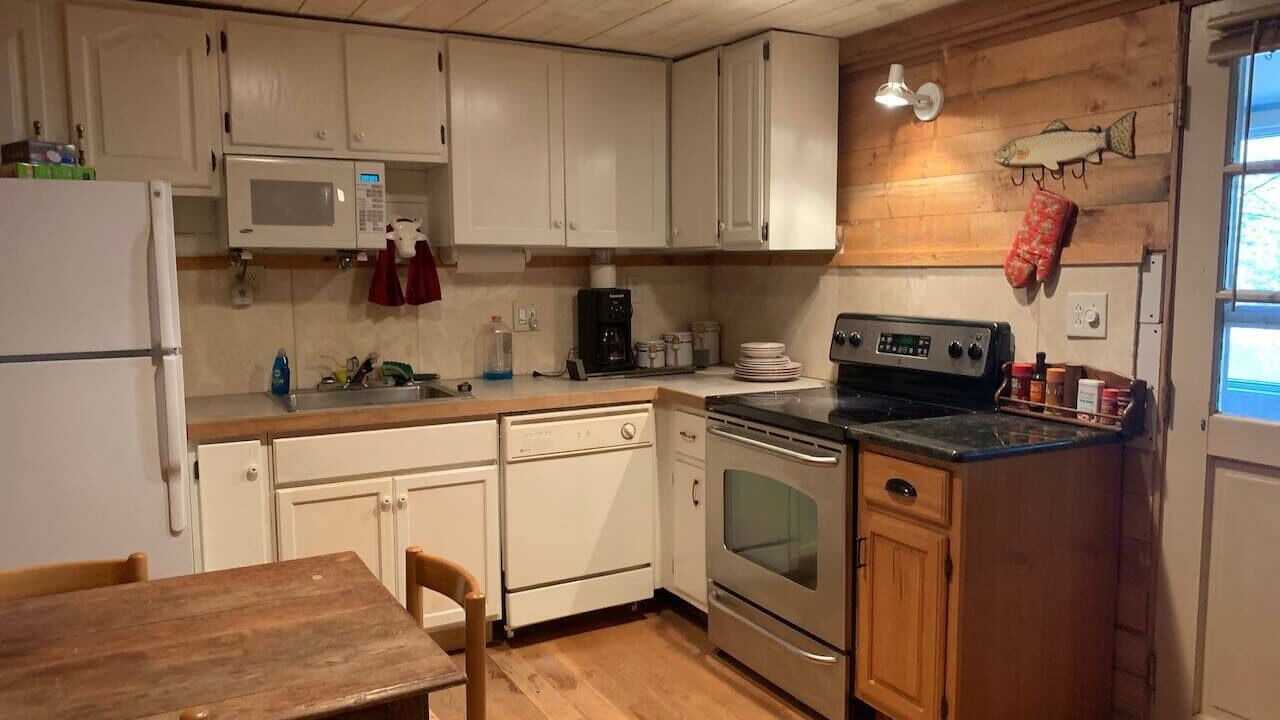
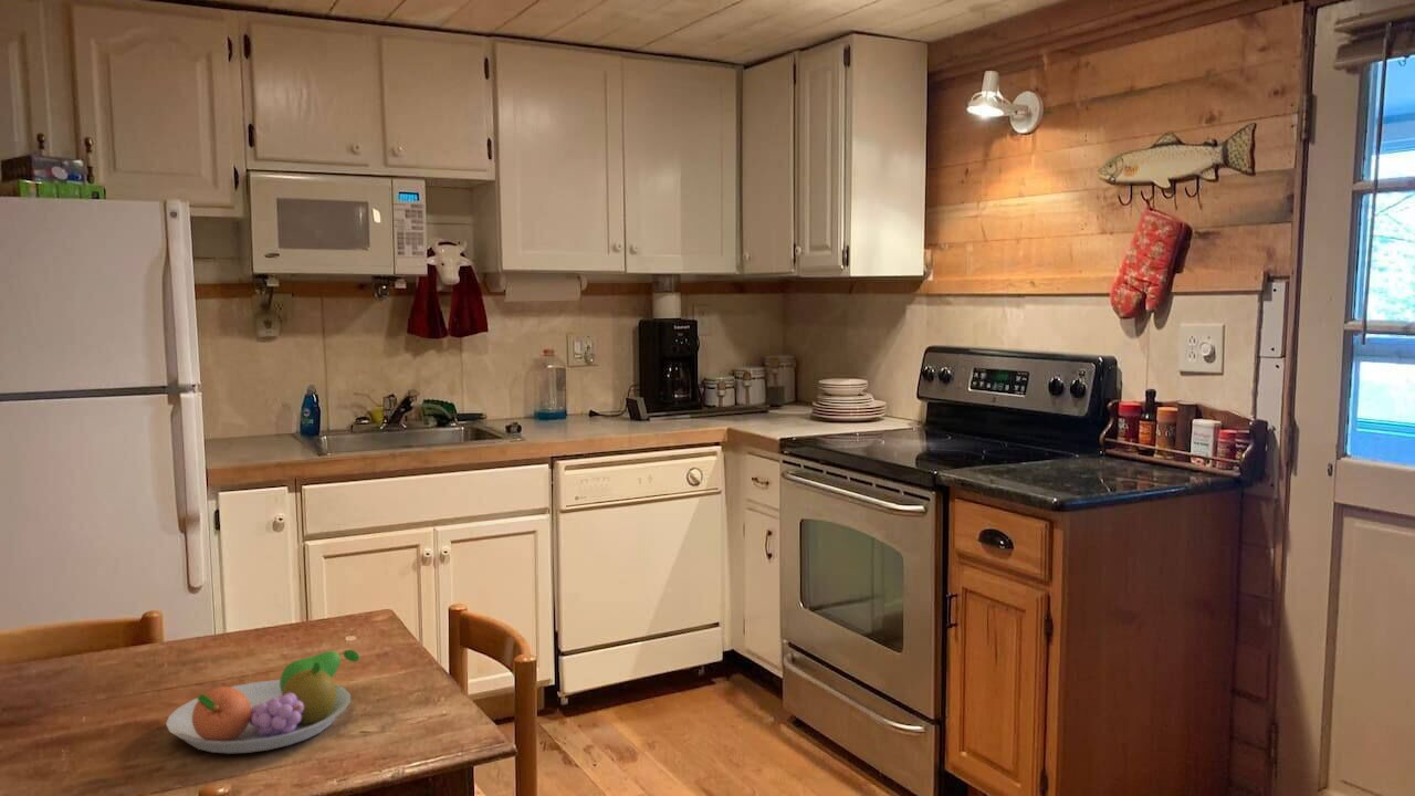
+ fruit bowl [165,649,360,755]
